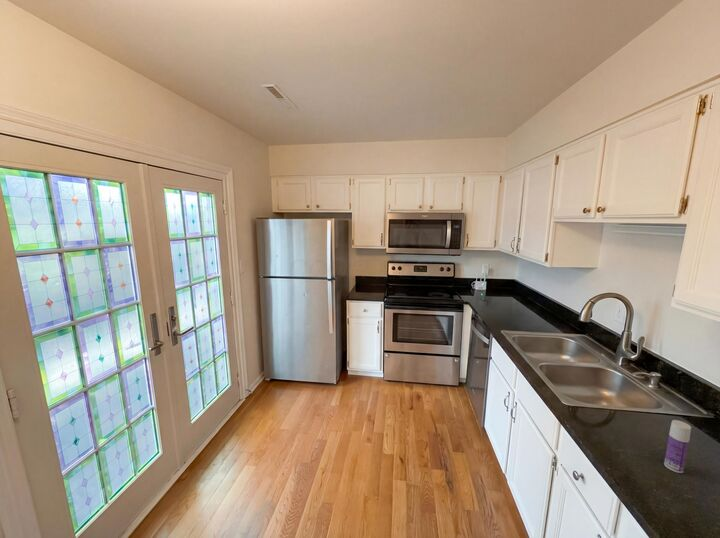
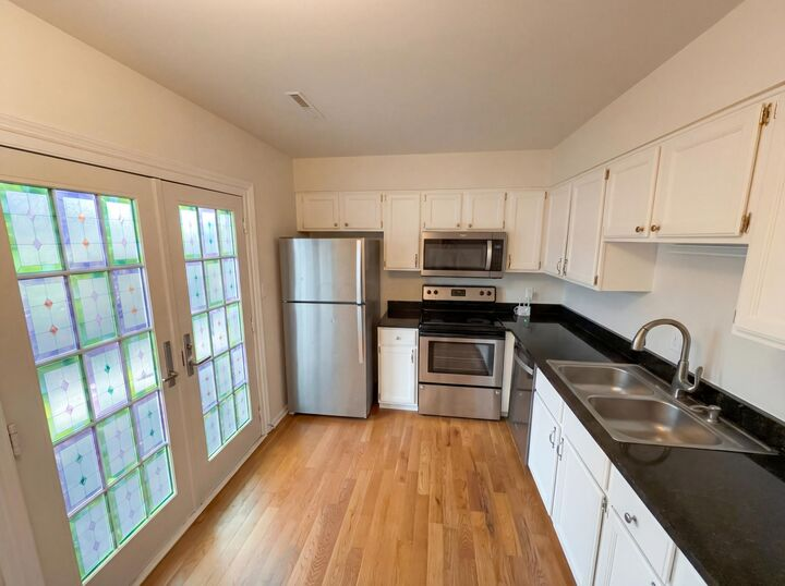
- bottle [663,419,692,474]
